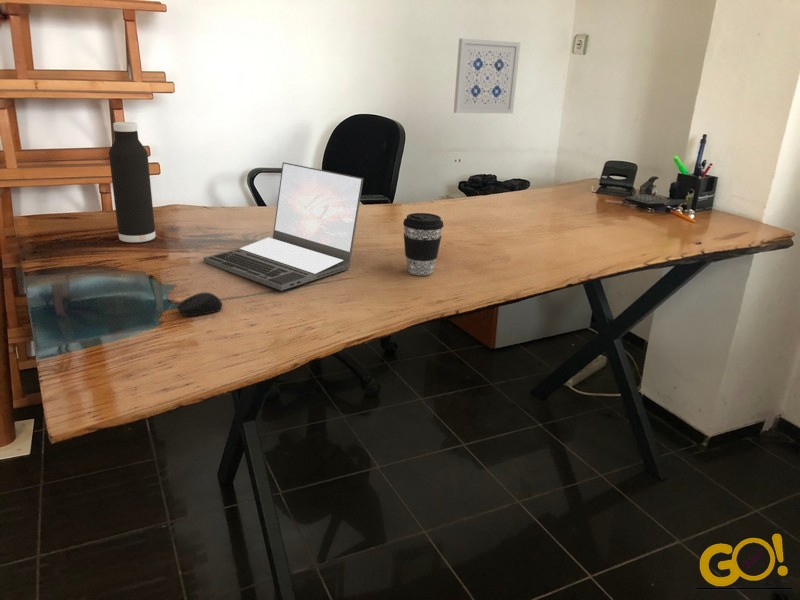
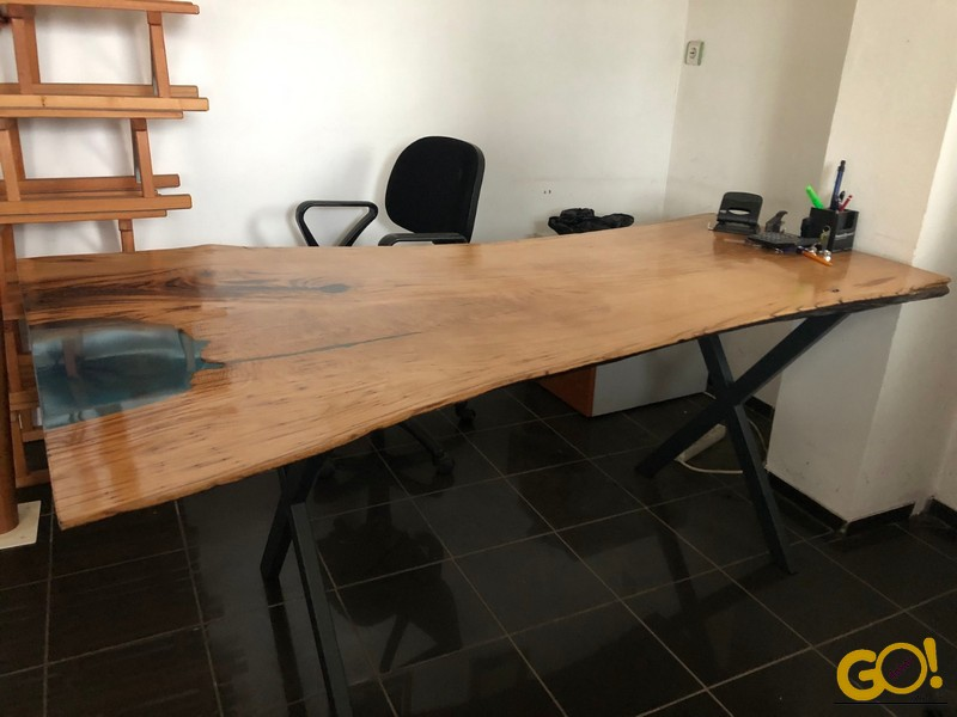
- coffee cup [402,212,445,276]
- laptop [203,161,364,292]
- water bottle [108,121,156,244]
- computer mouse [176,292,223,317]
- wall art [453,38,521,114]
